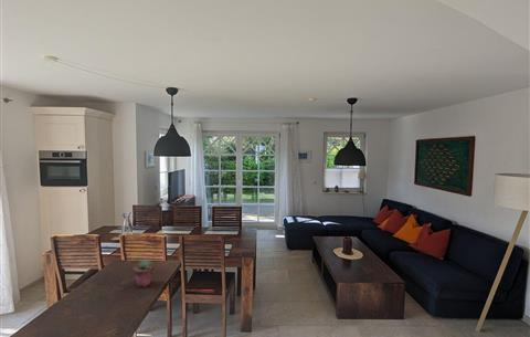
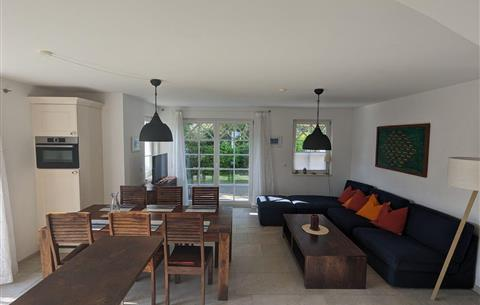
- potted succulent [132,259,155,288]
